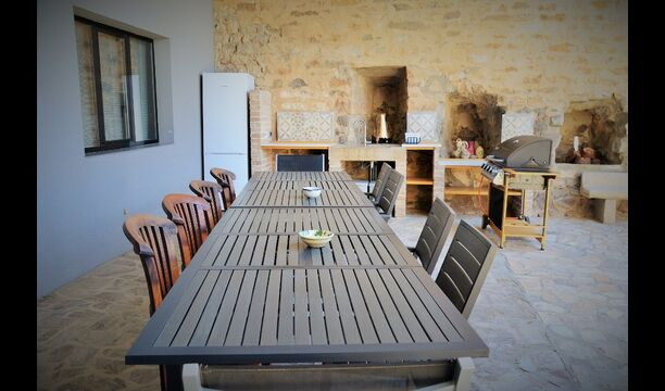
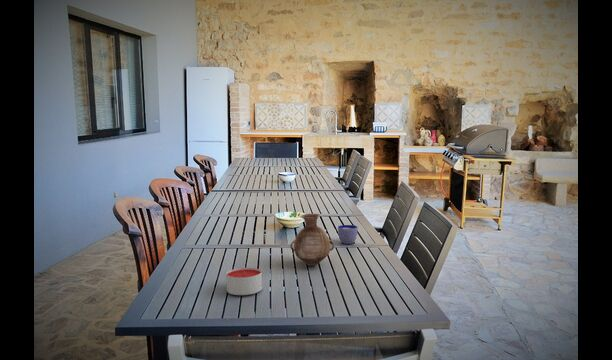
+ cup [337,224,359,245]
+ candle [225,267,263,296]
+ vase [289,213,335,267]
